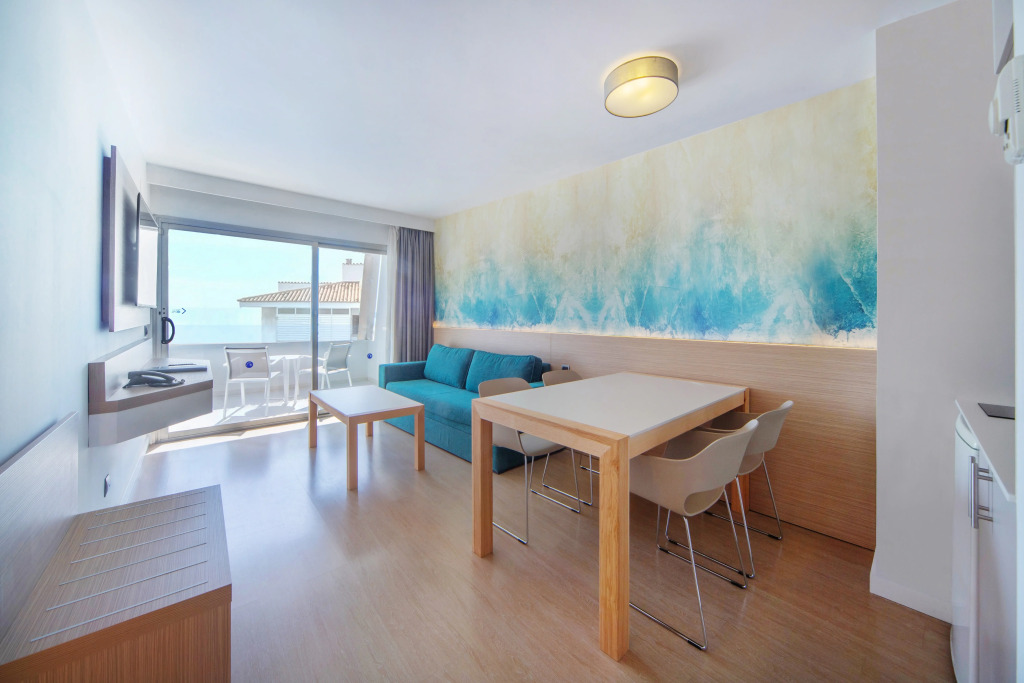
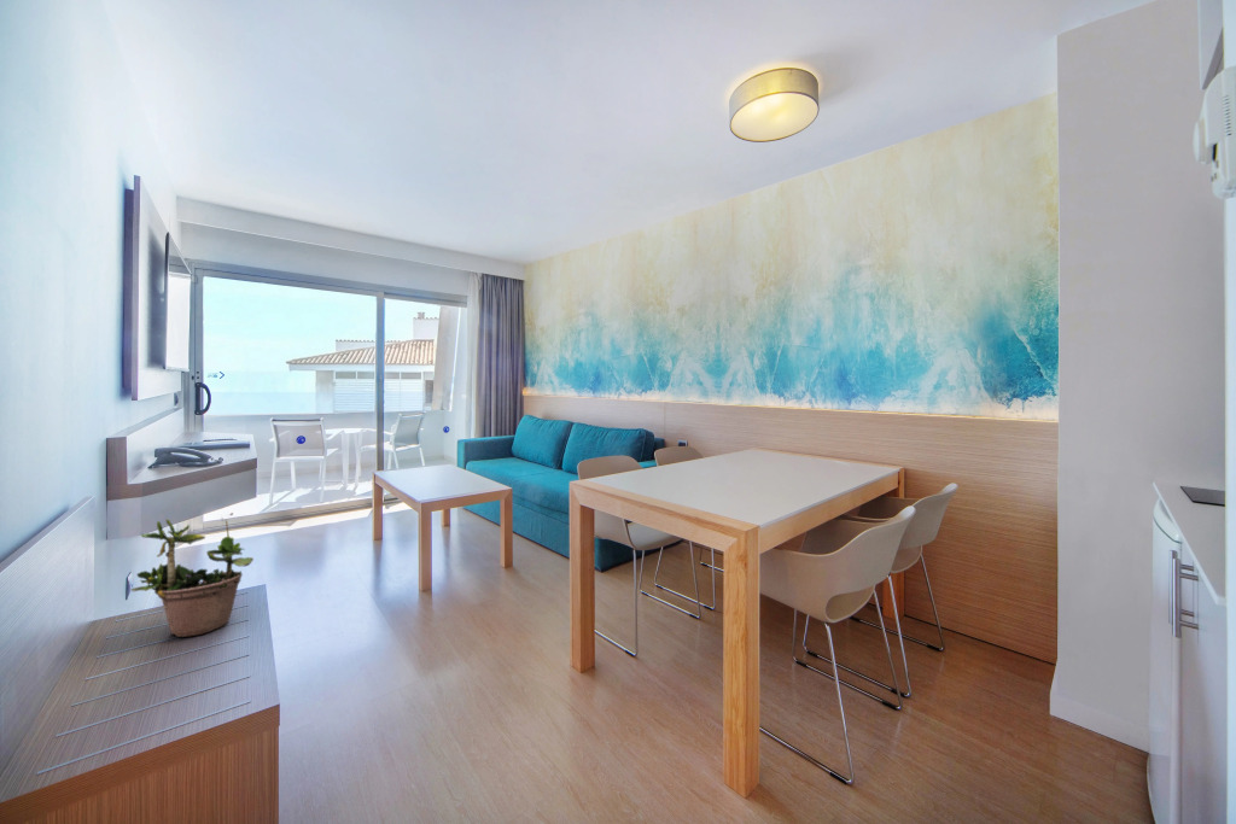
+ potted plant [129,512,255,638]
